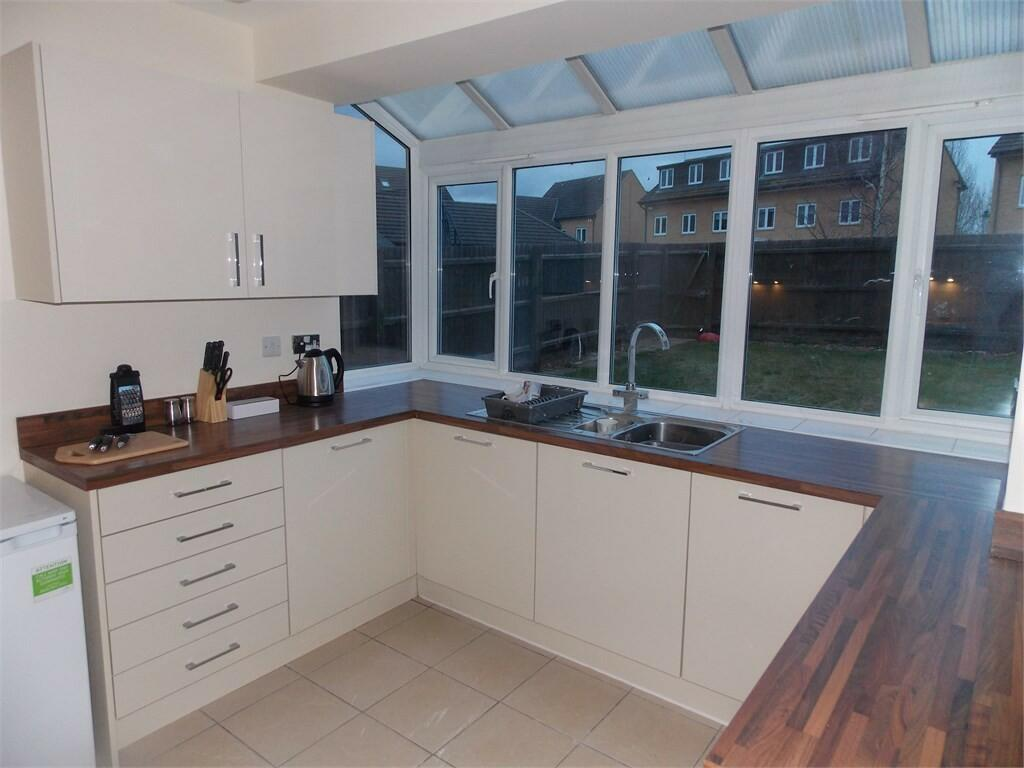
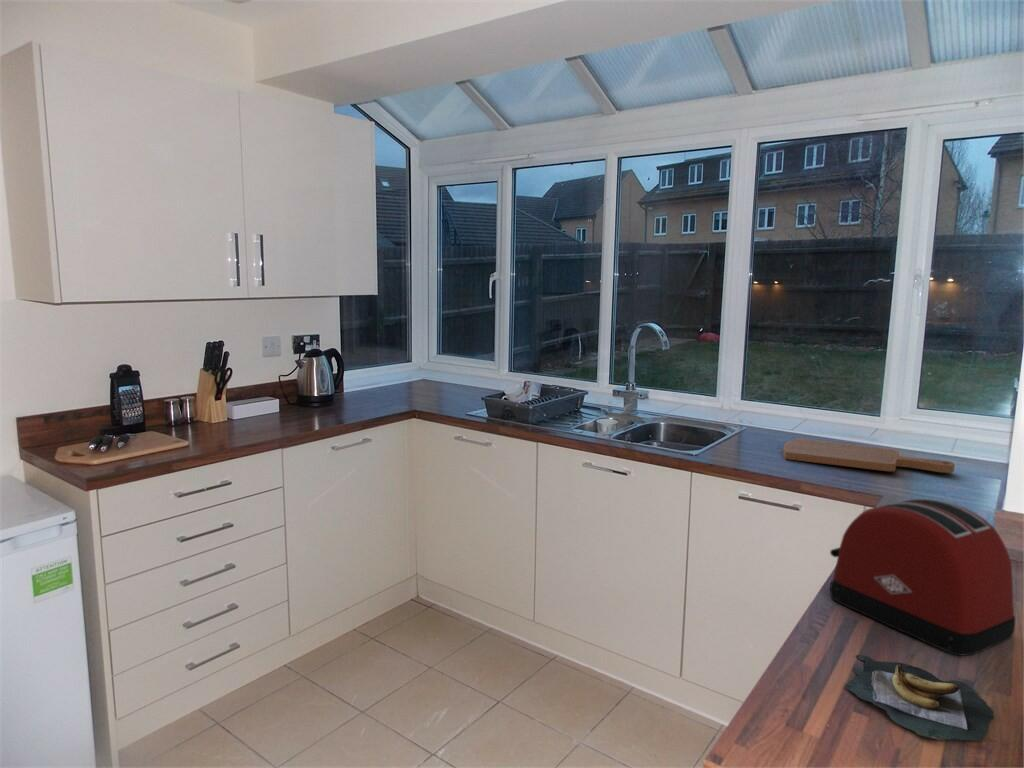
+ cutting board [782,437,956,474]
+ banana bunch [845,654,995,741]
+ toaster [829,498,1016,657]
